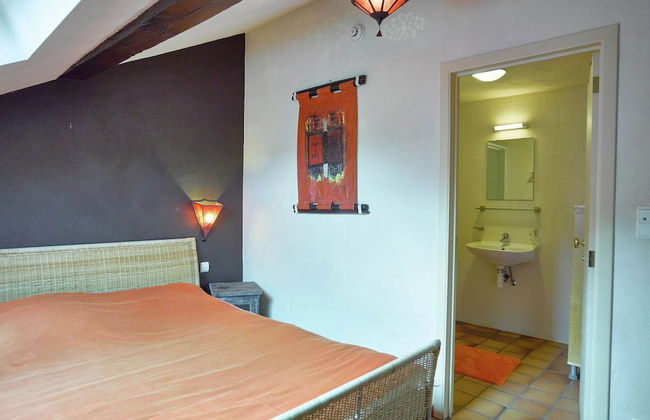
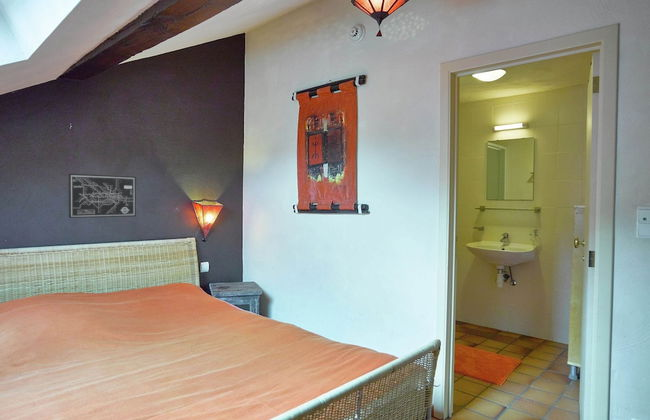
+ wall art [68,173,137,219]
